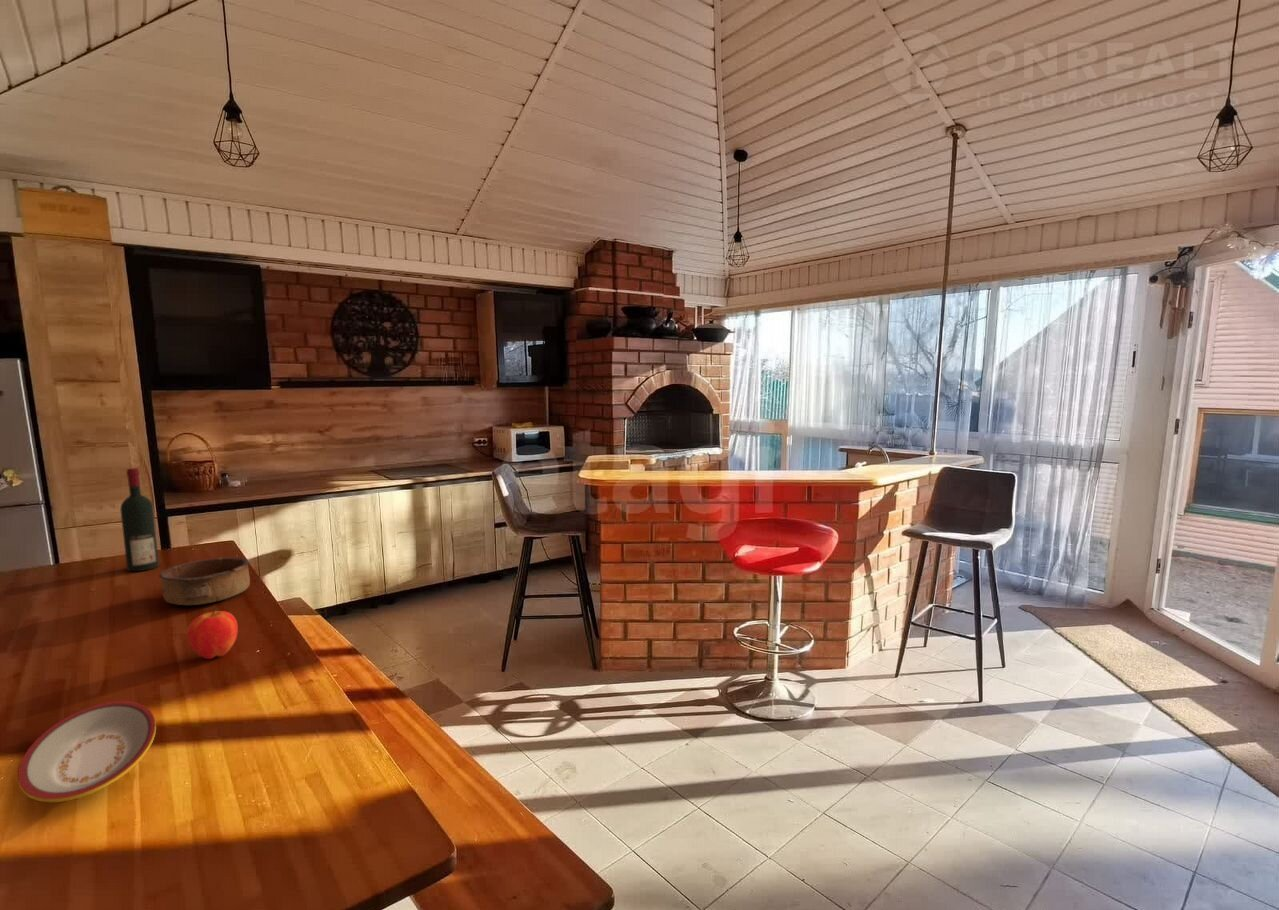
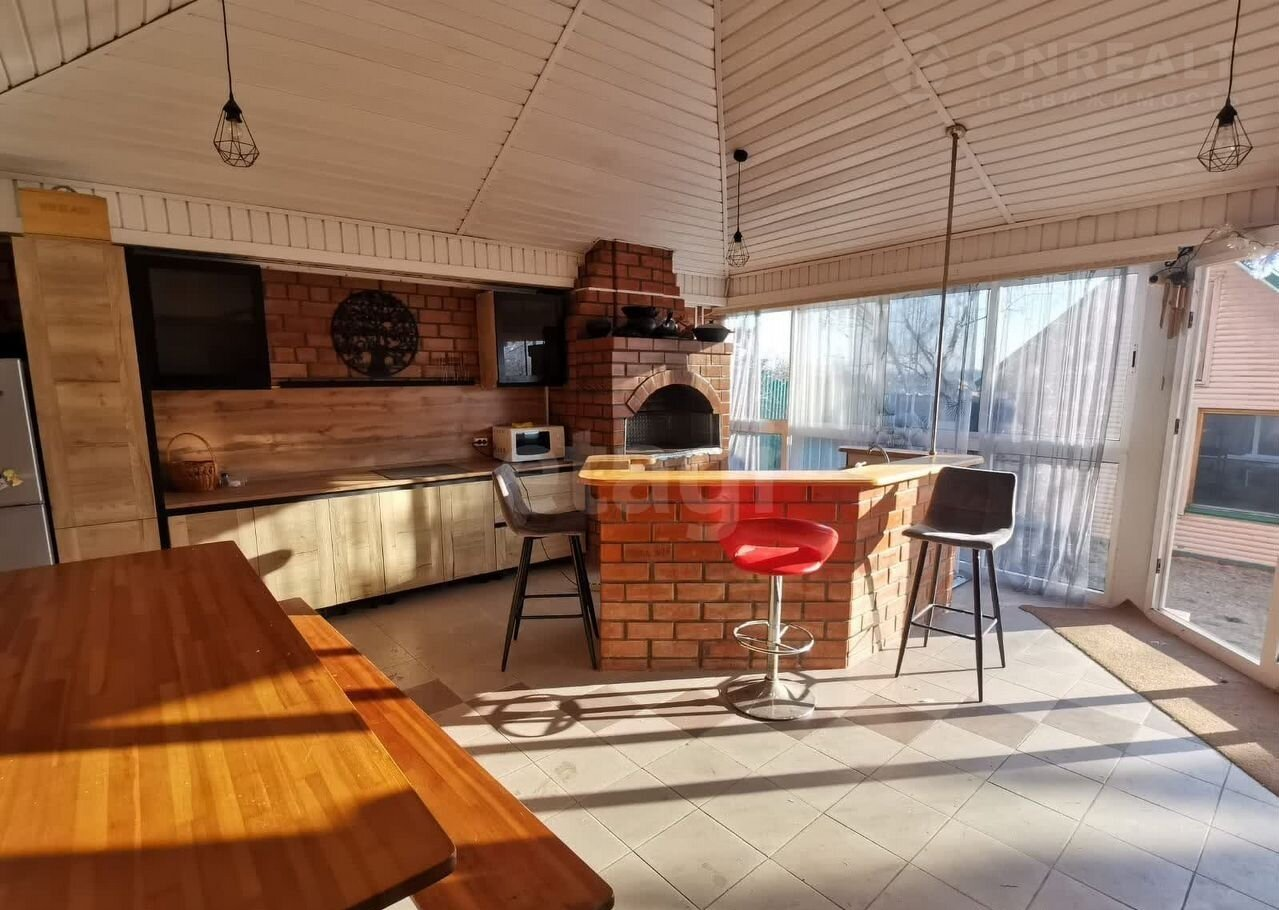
- alcohol [119,467,160,572]
- apple [186,607,239,660]
- bowl [158,557,251,606]
- plate [17,700,157,803]
